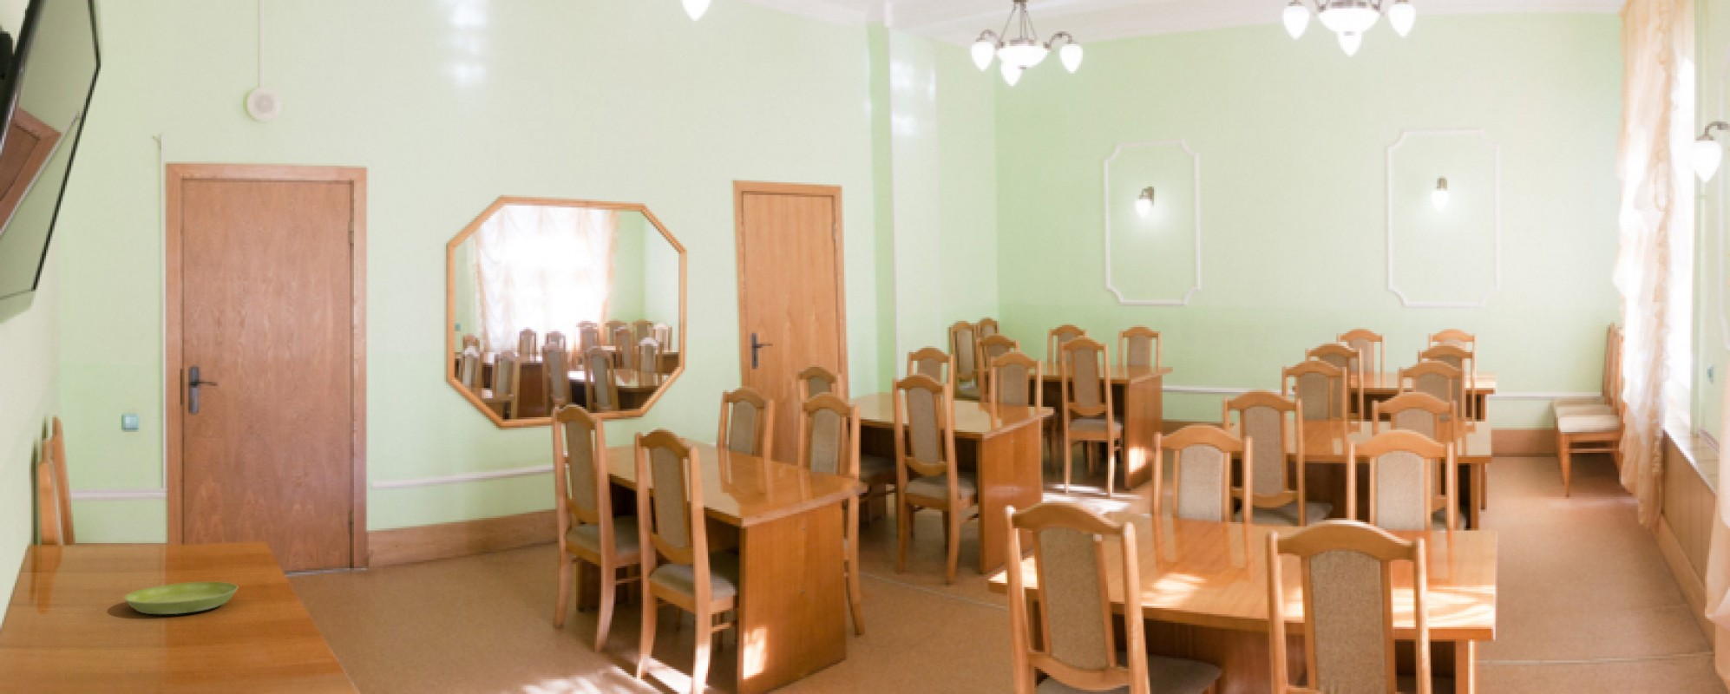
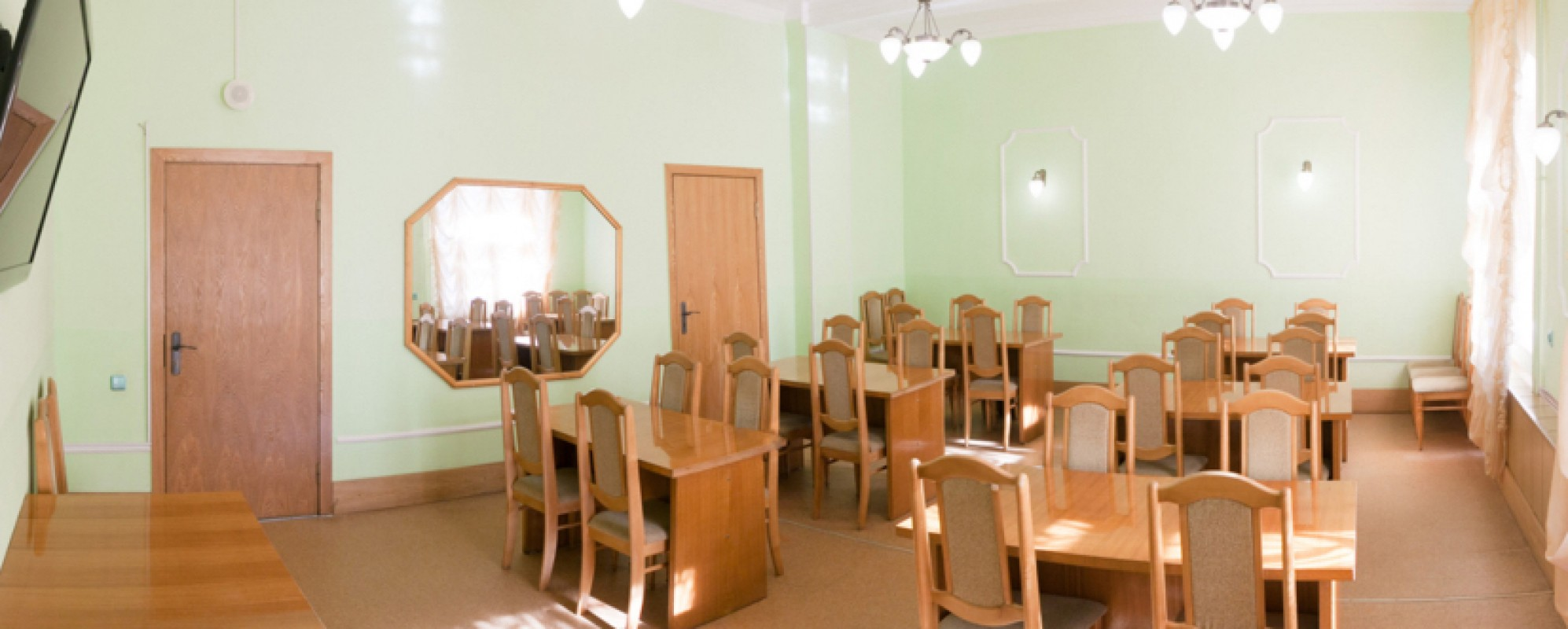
- saucer [124,581,238,615]
